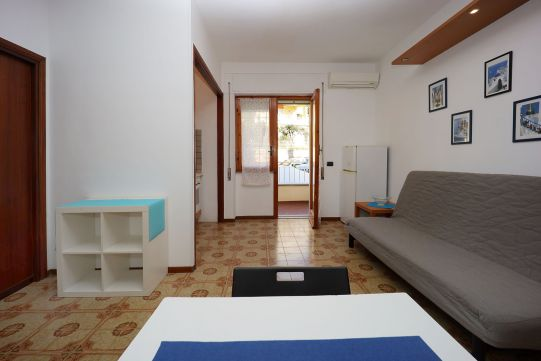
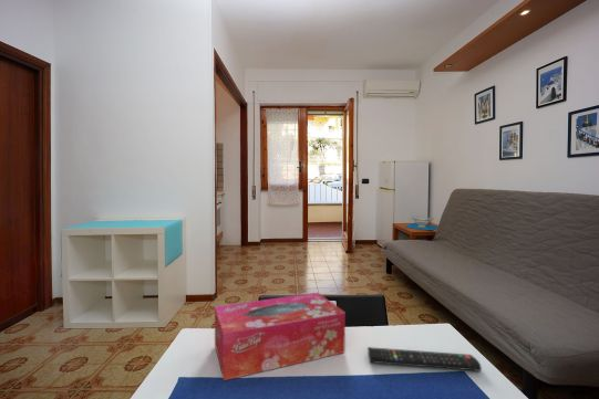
+ tissue box [214,292,347,381]
+ remote control [366,346,483,372]
